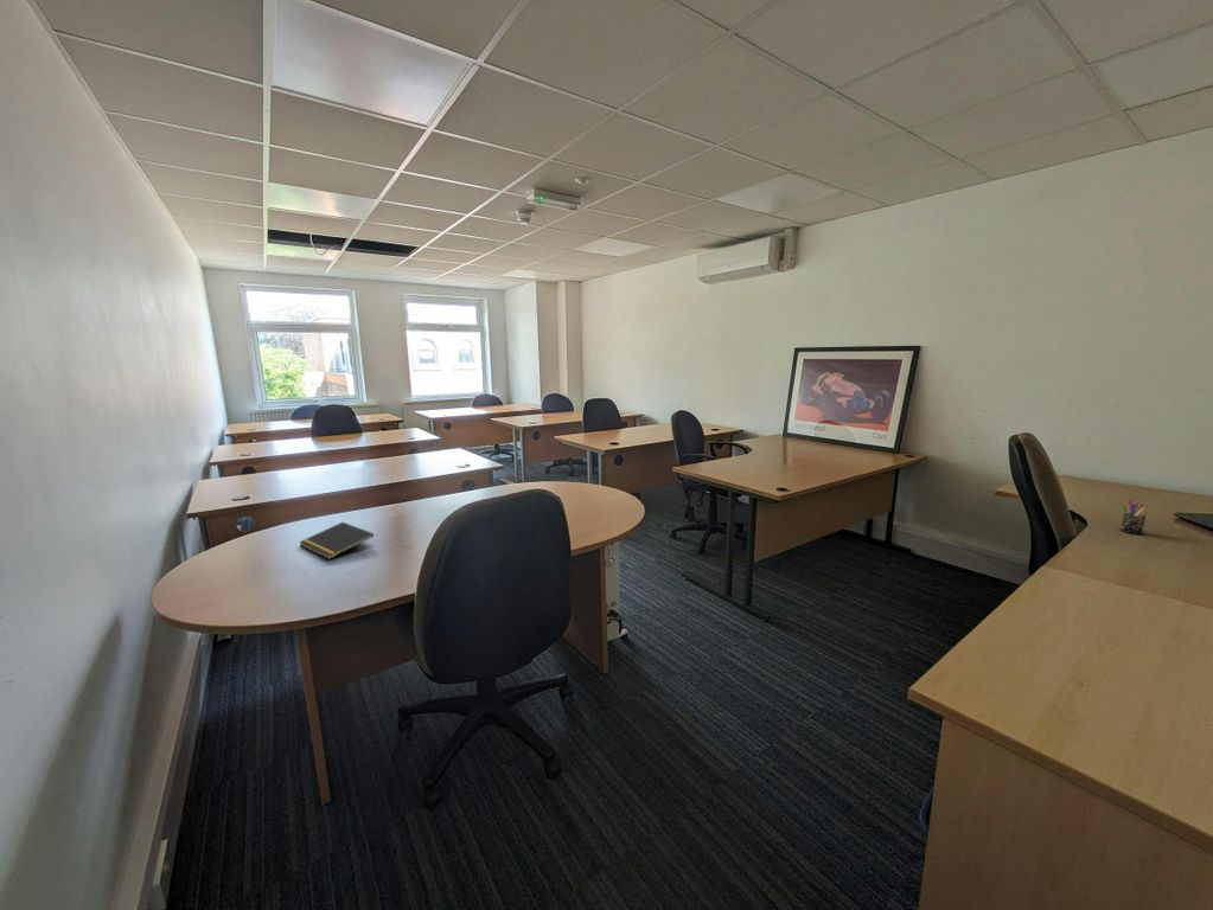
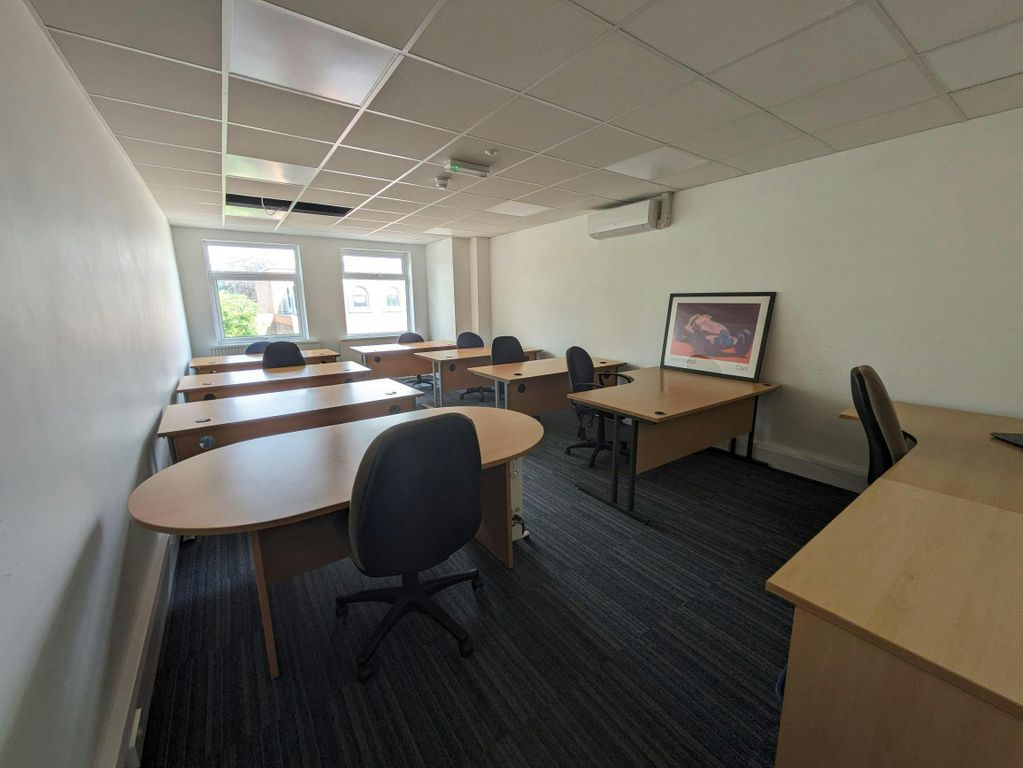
- pen holder [1119,499,1147,536]
- notepad [298,521,375,560]
